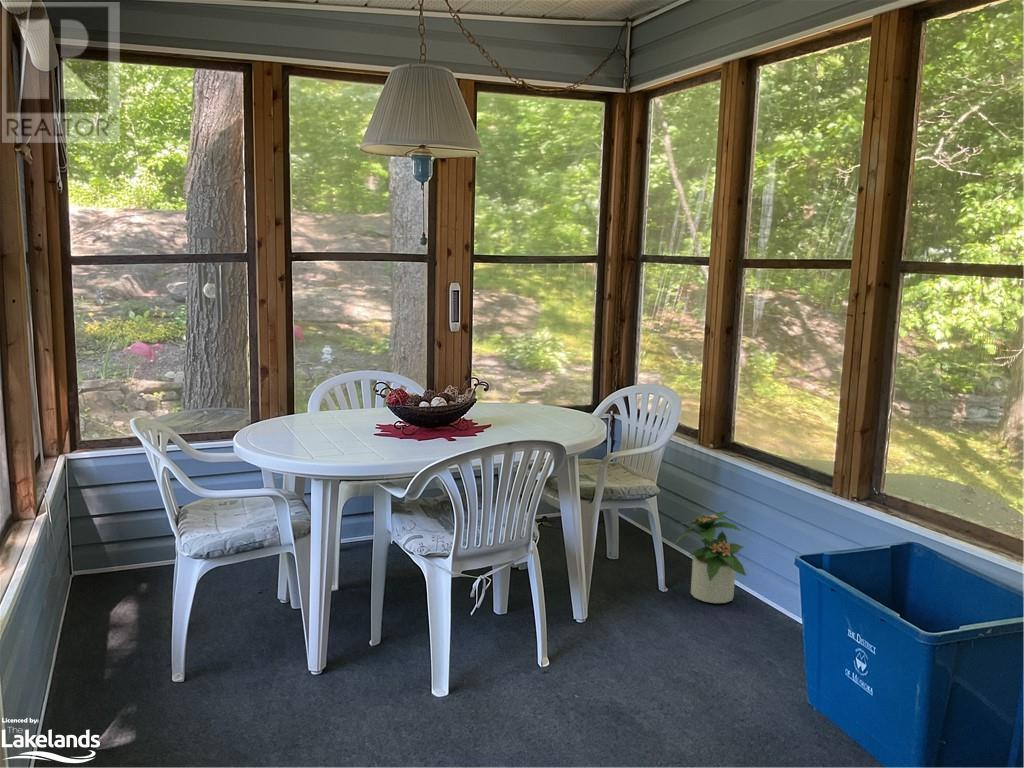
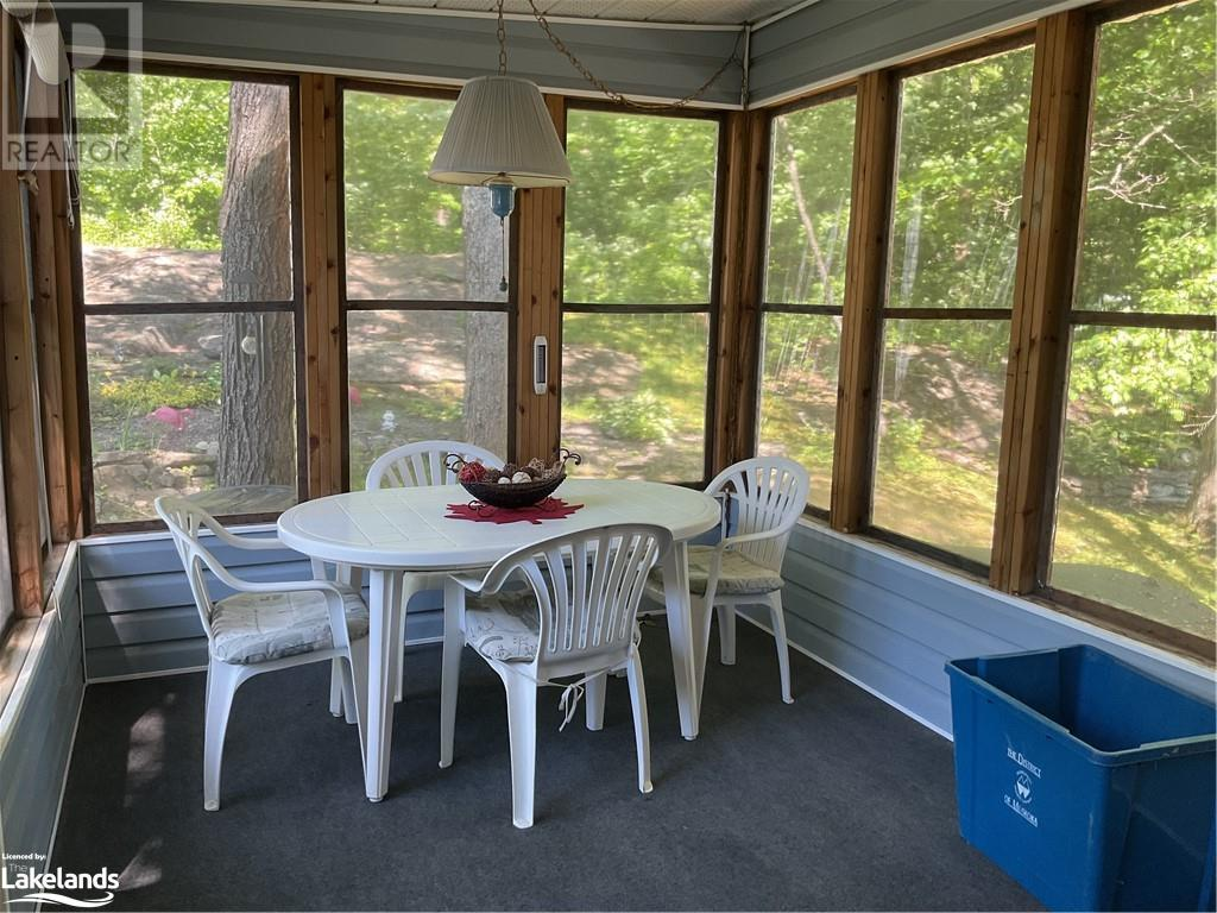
- potted plant [673,510,747,604]
